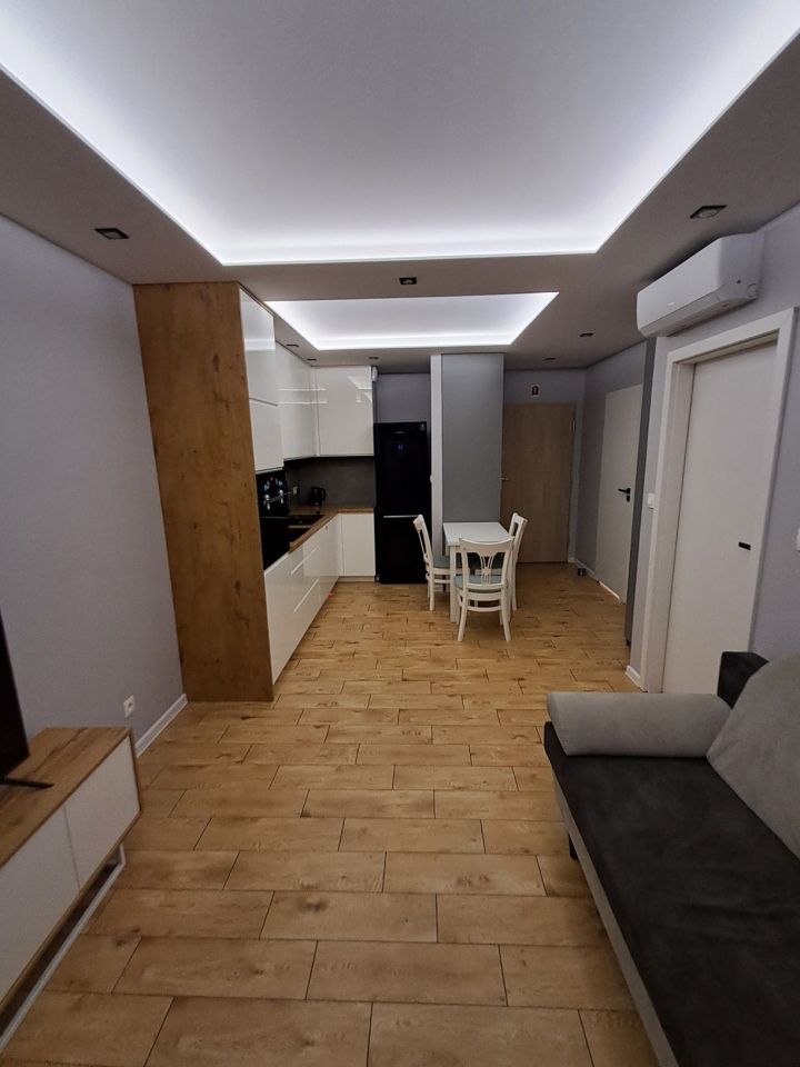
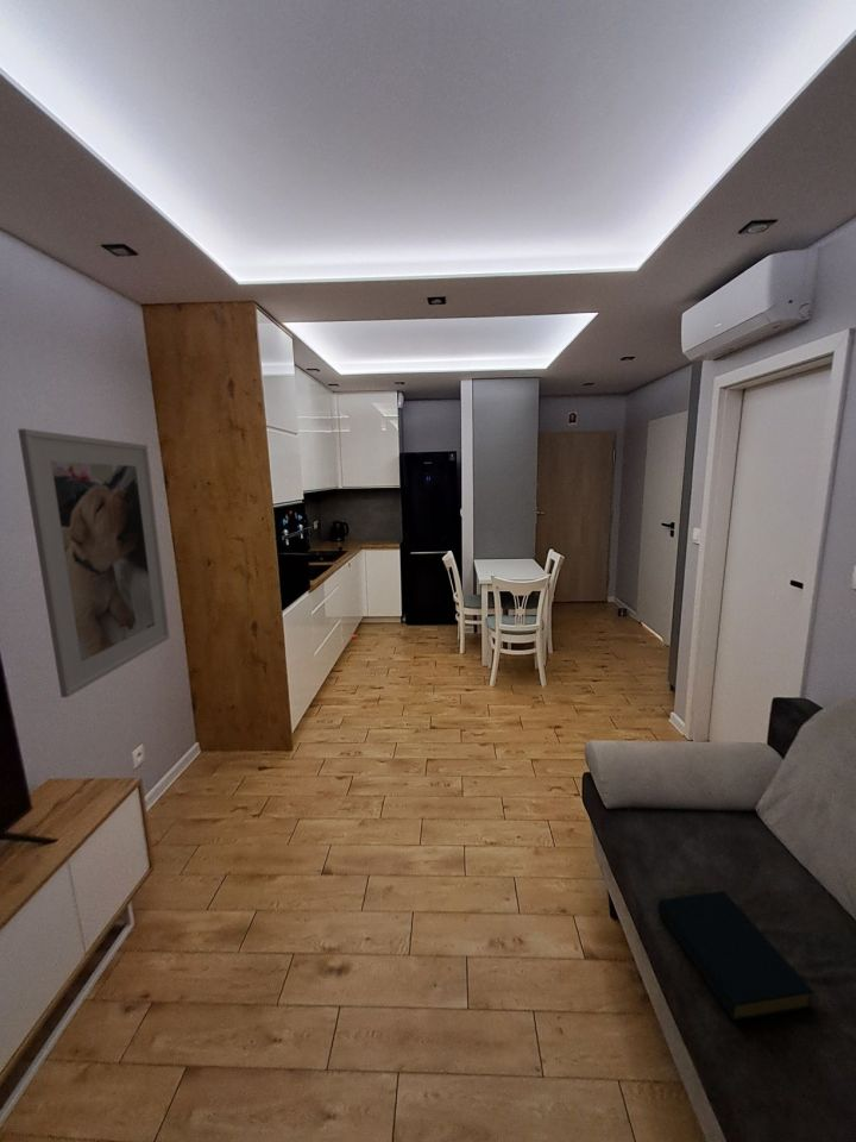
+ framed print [17,427,170,698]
+ hardback book [656,890,816,1022]
